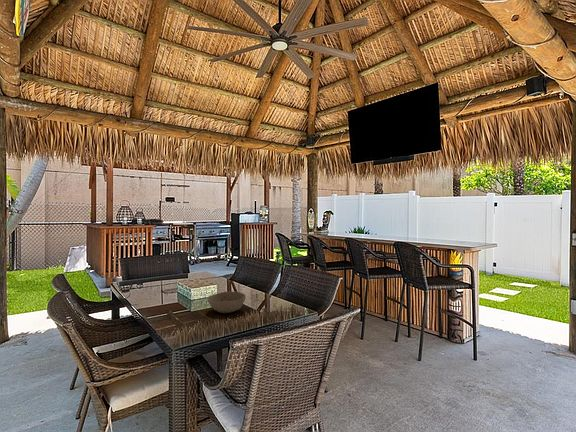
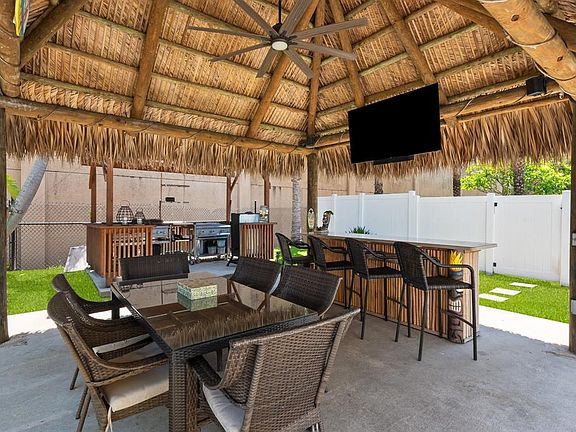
- bowl [206,290,247,314]
